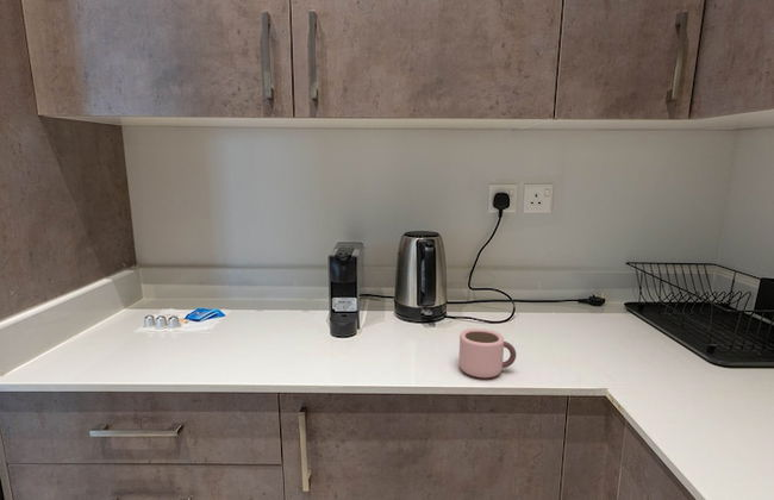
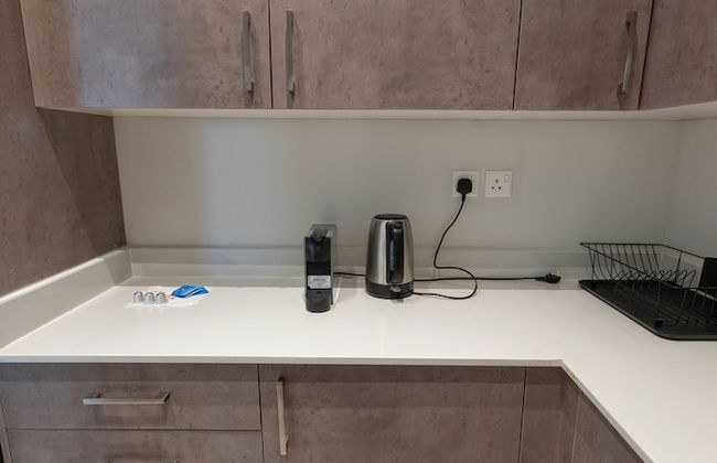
- mug [458,327,517,379]
